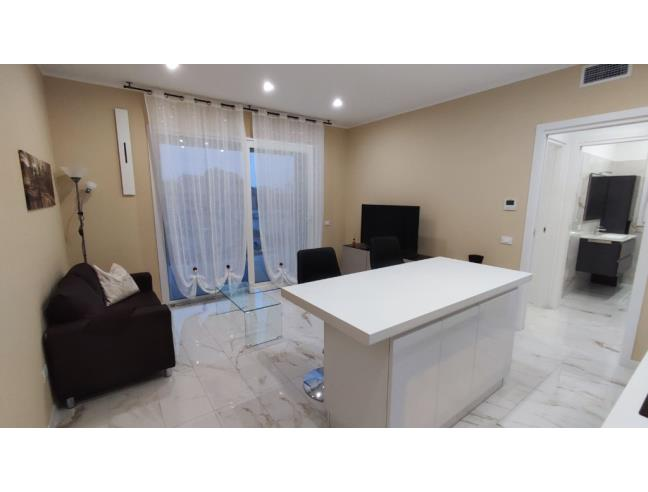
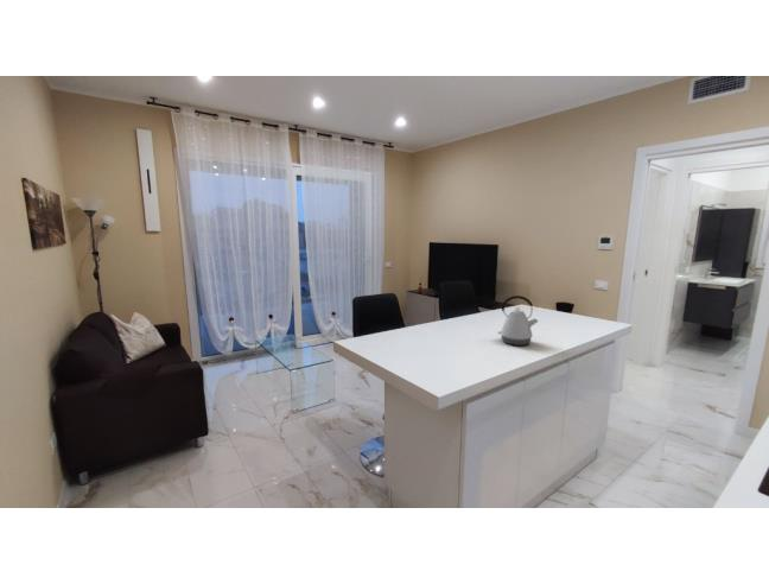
+ kettle [497,294,540,347]
